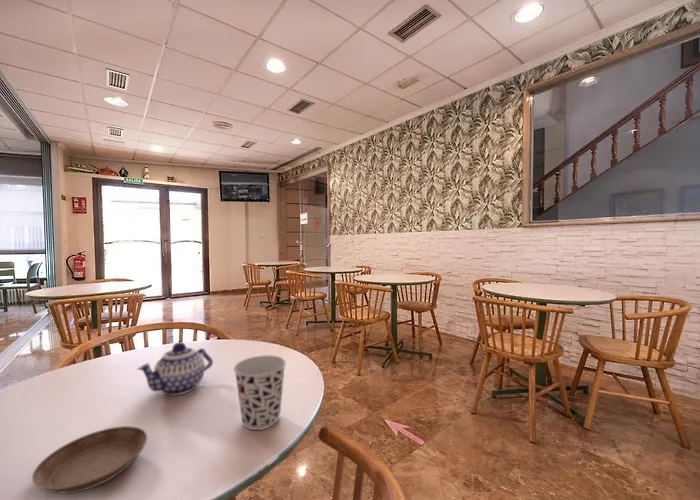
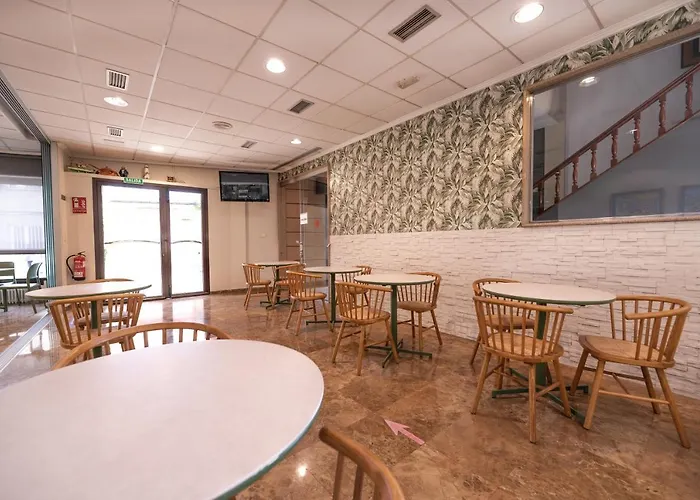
- cup [233,354,287,431]
- teapot [136,341,214,396]
- saucer [31,425,148,494]
